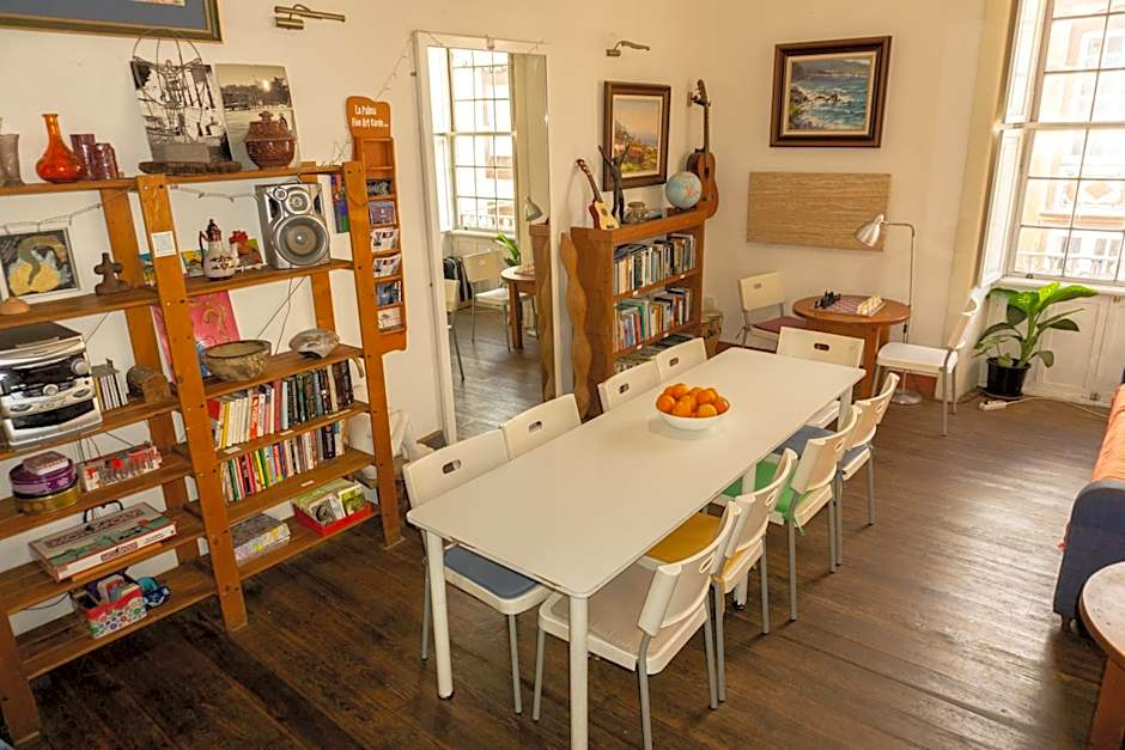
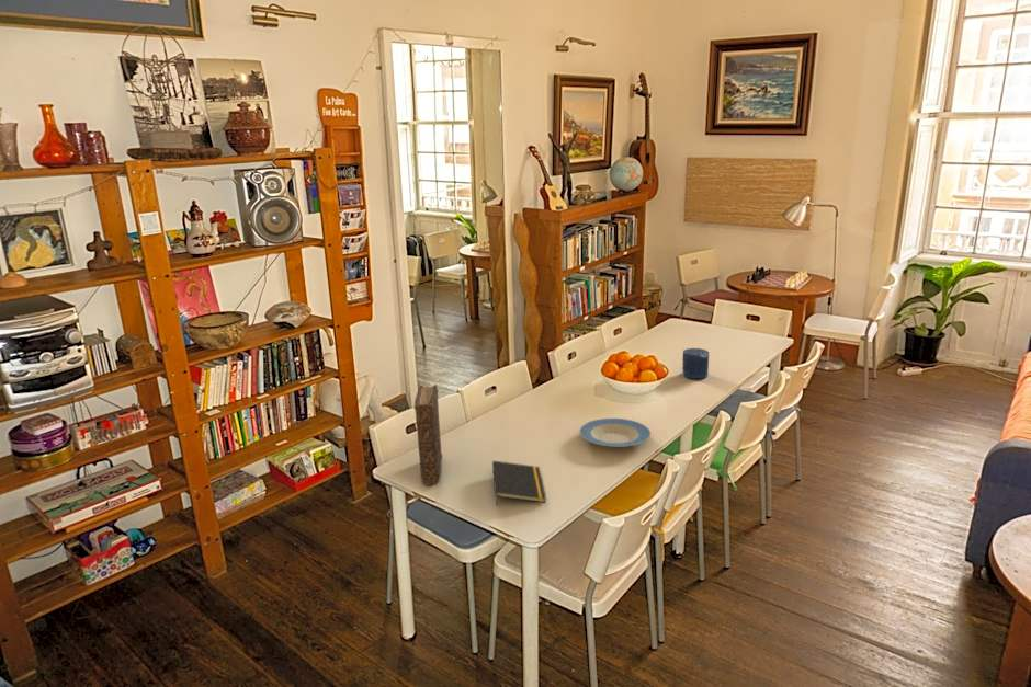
+ book [413,383,444,486]
+ plate [578,417,652,448]
+ candle [681,347,710,380]
+ notepad [491,460,547,507]
